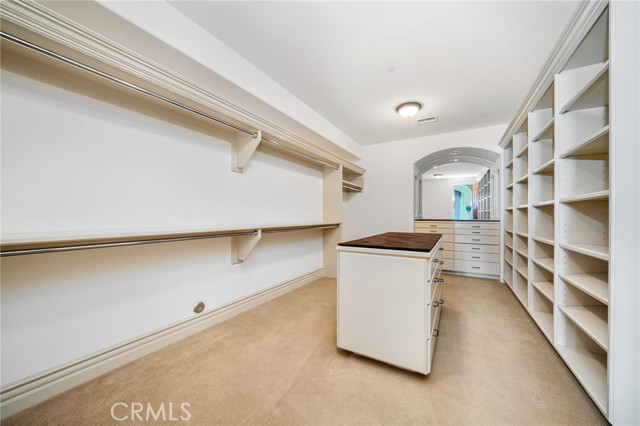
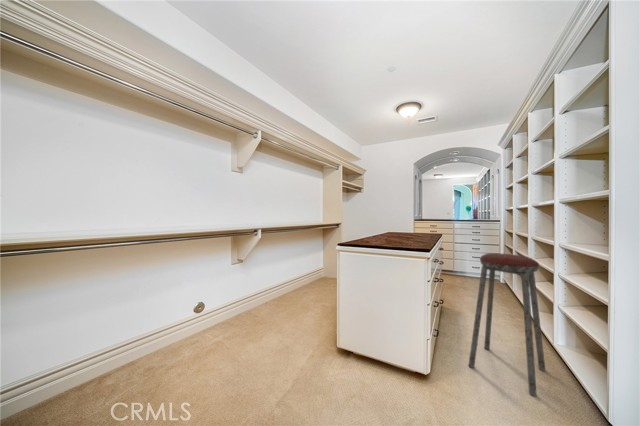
+ music stool [468,252,547,398]
